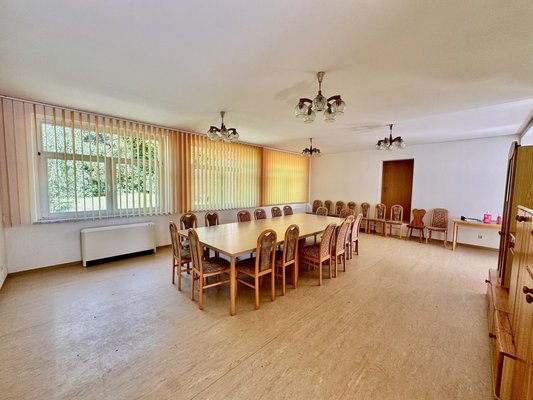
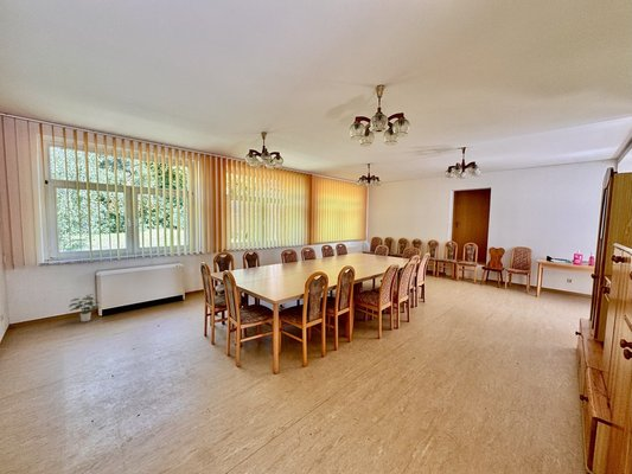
+ potted plant [68,293,101,322]
